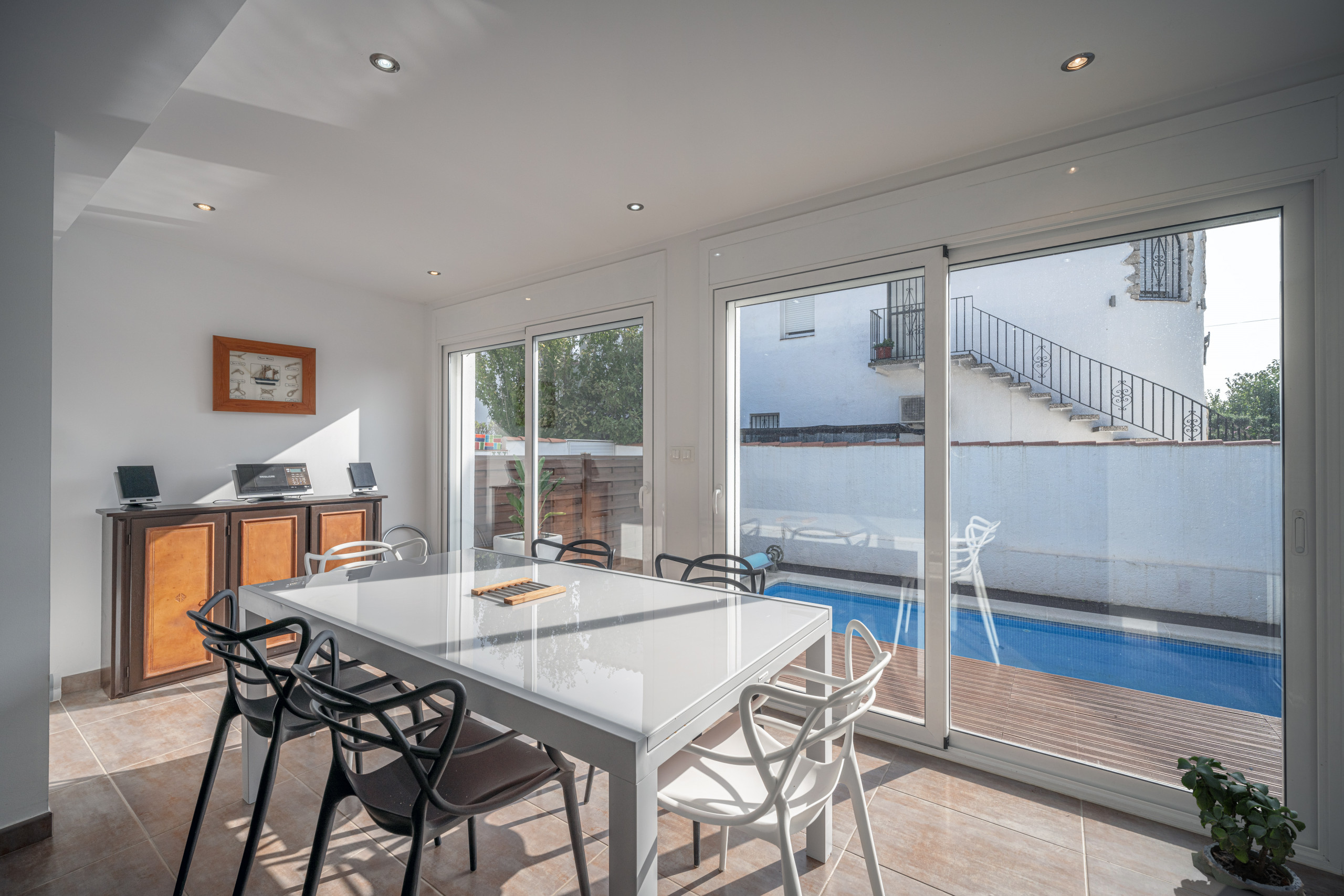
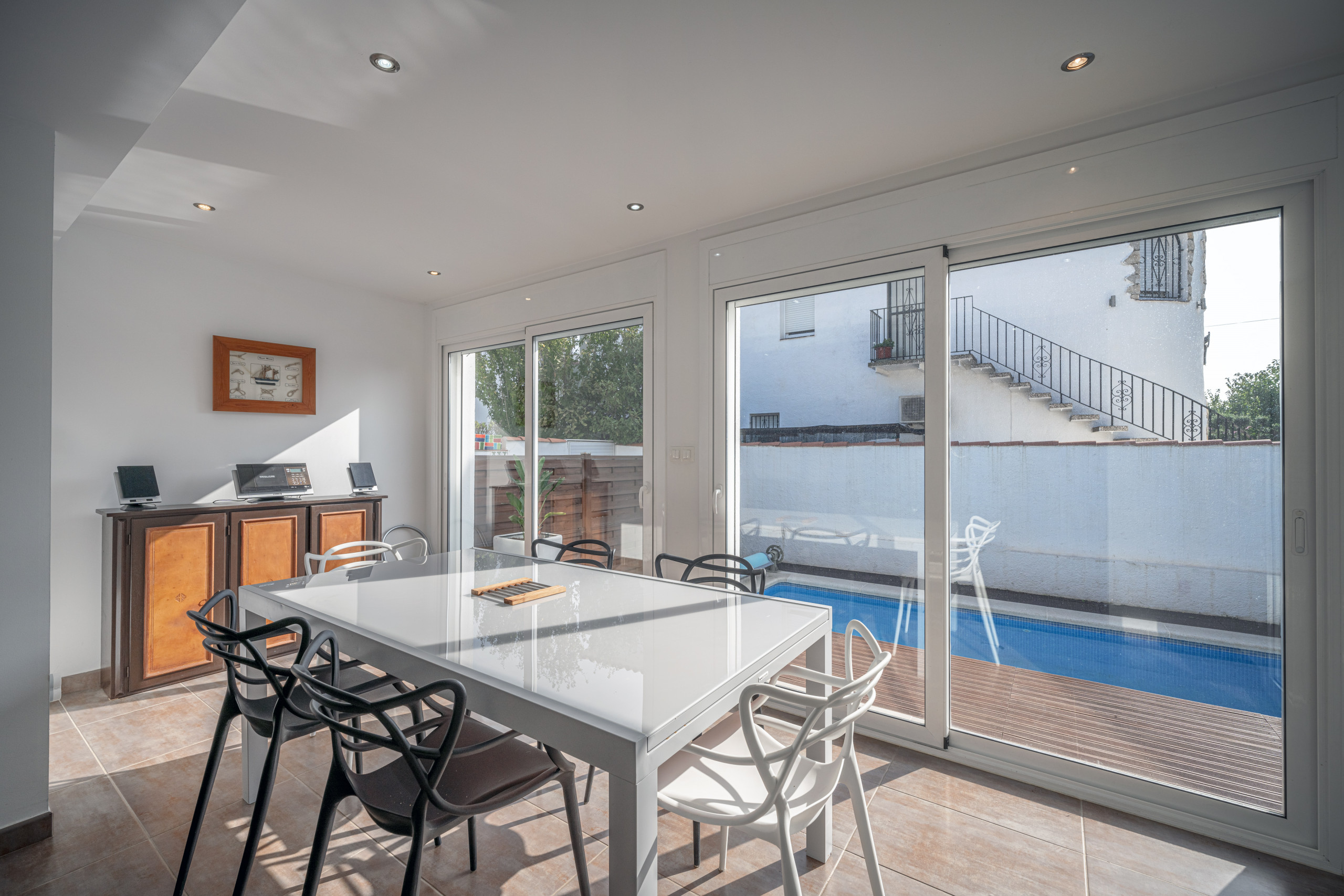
- potted plant [1176,755,1307,896]
